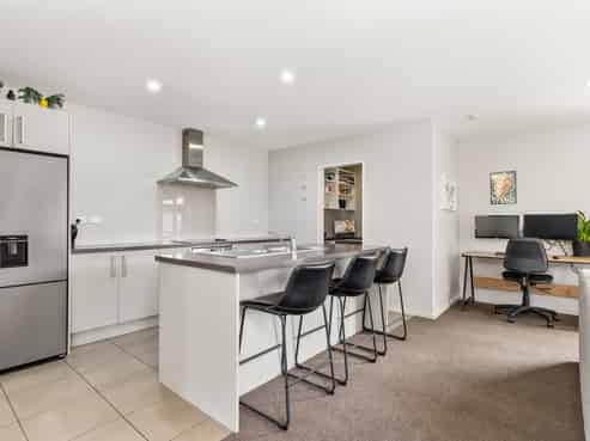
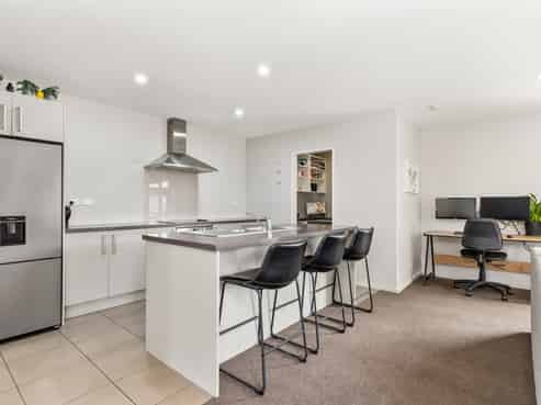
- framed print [488,170,518,206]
